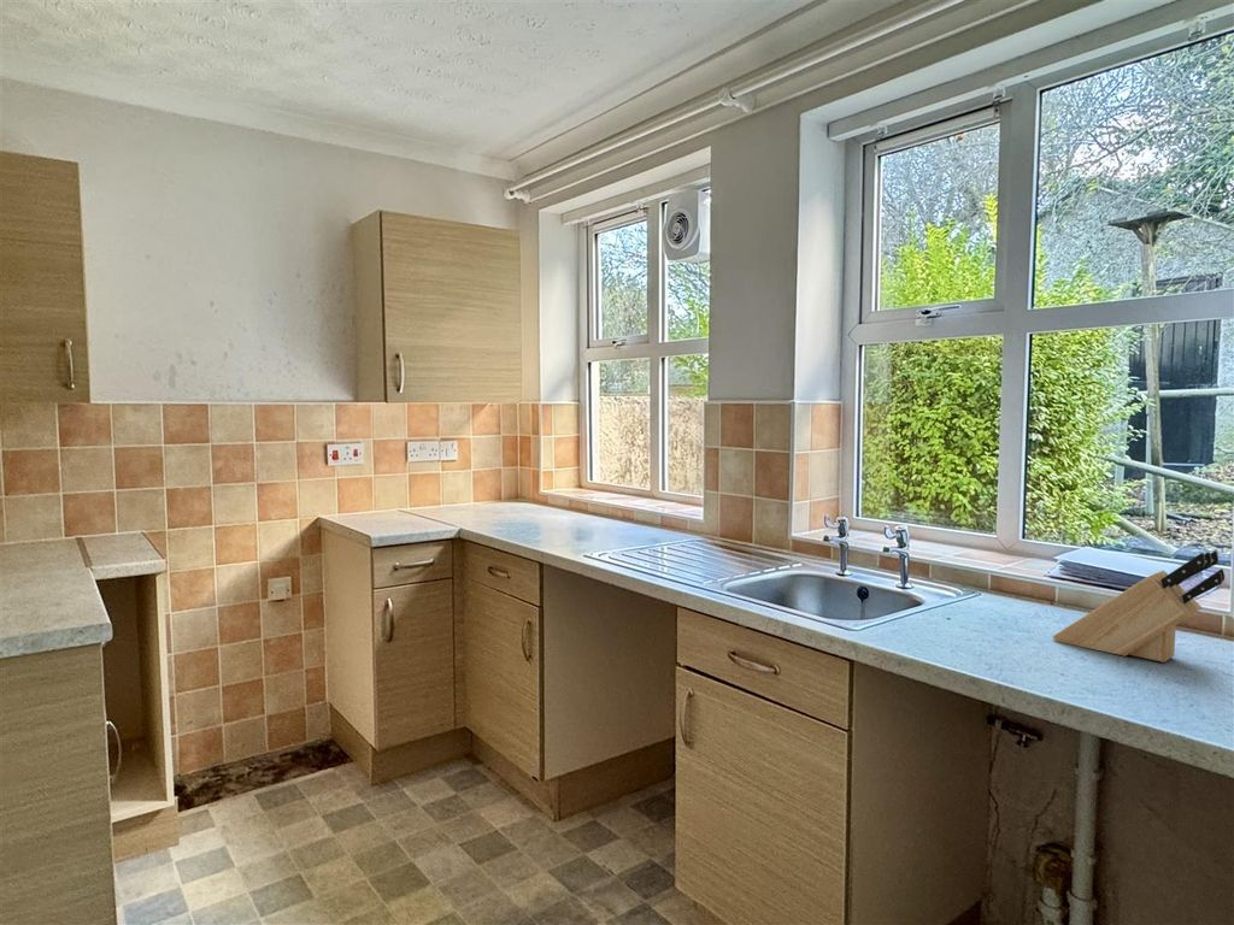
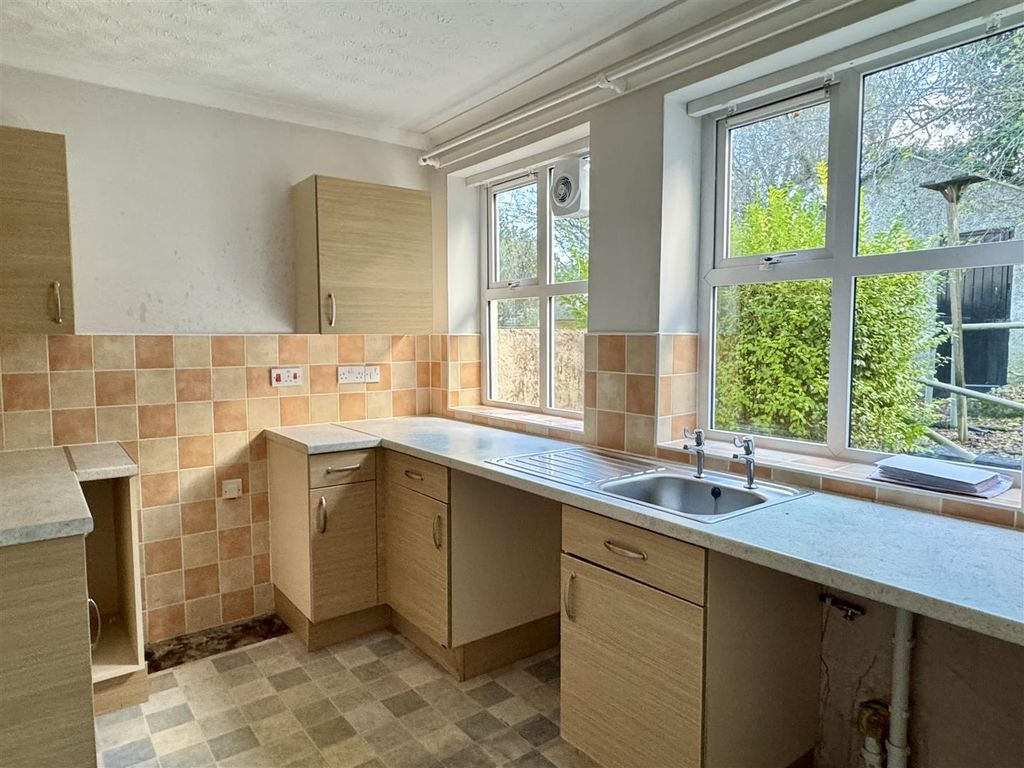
- knife block [1051,549,1226,664]
